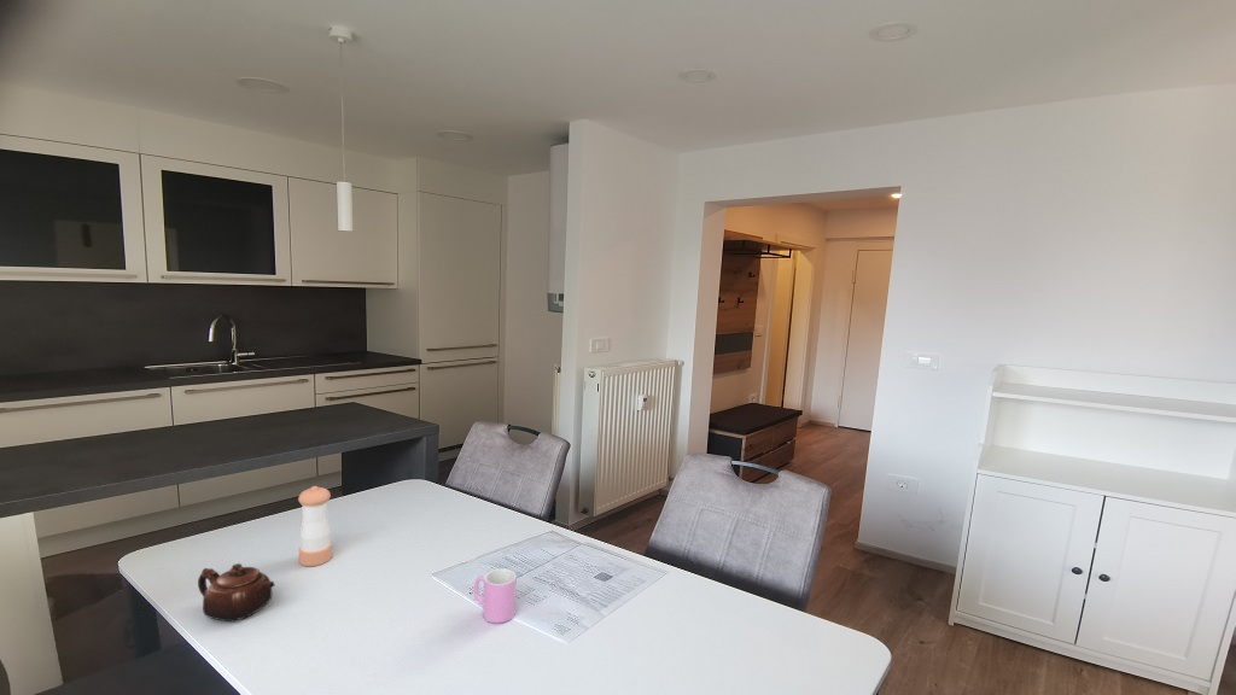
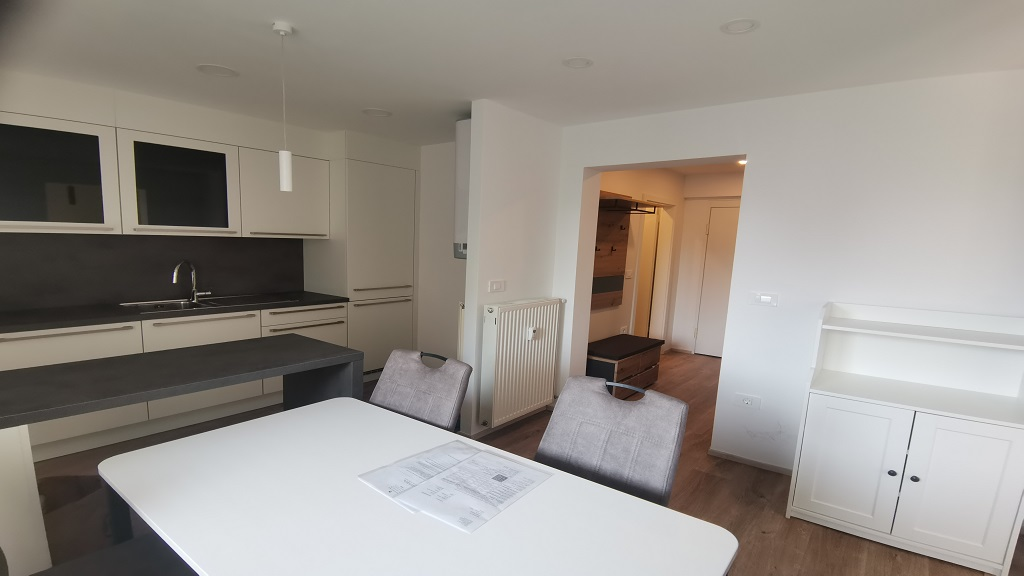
- pepper shaker [297,485,333,567]
- cup [473,567,518,624]
- teapot [197,562,276,623]
